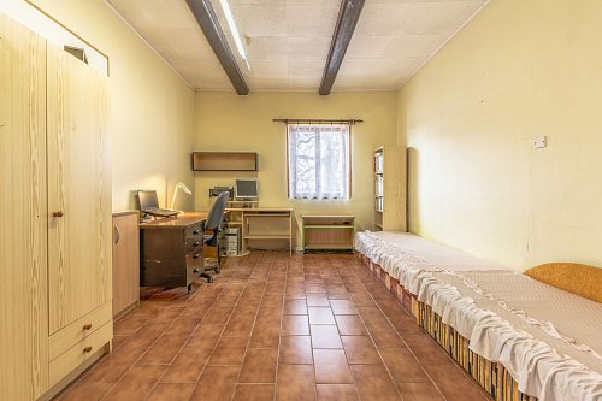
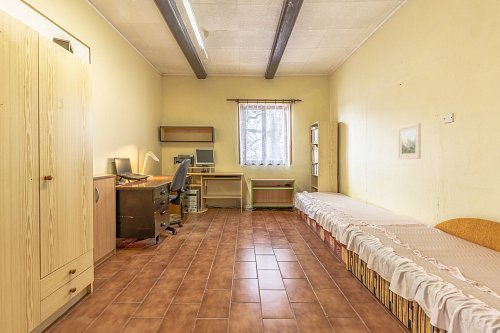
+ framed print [397,122,422,160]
